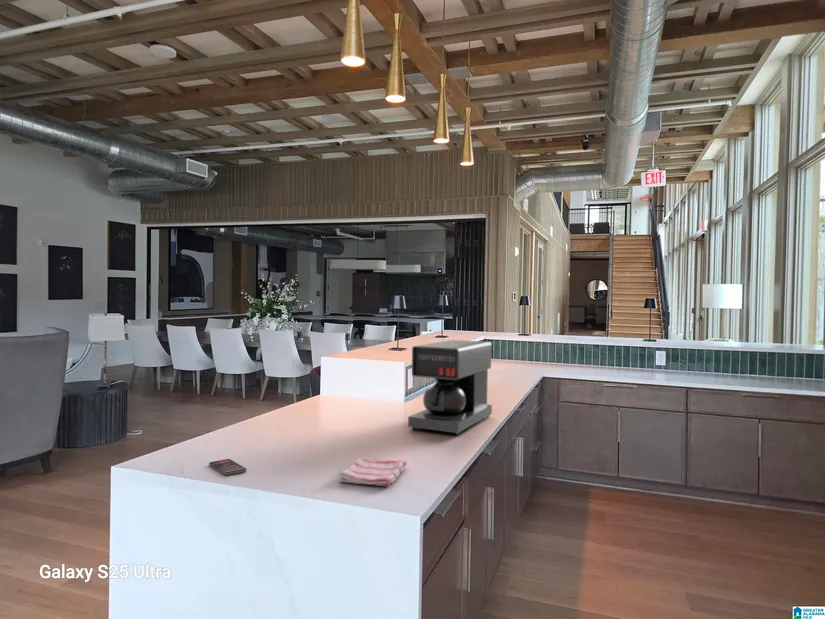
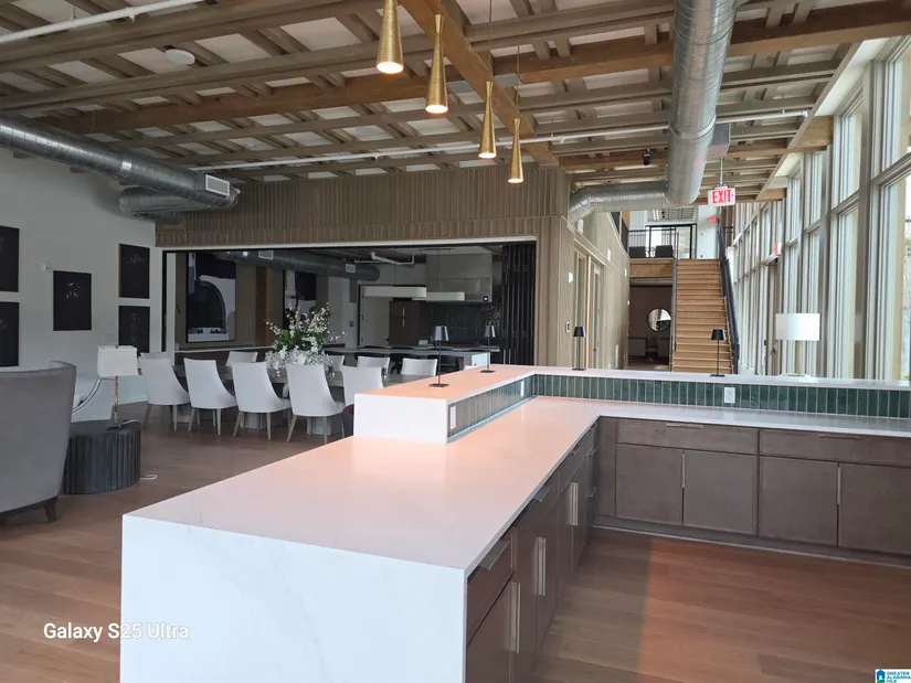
- dish towel [338,456,408,487]
- coffee maker [407,339,493,436]
- smartphone [208,458,248,476]
